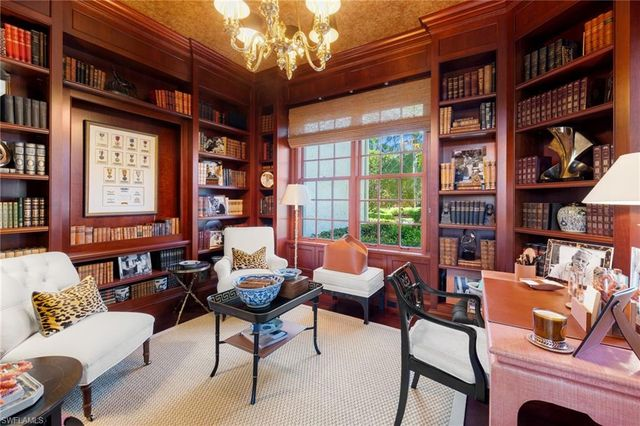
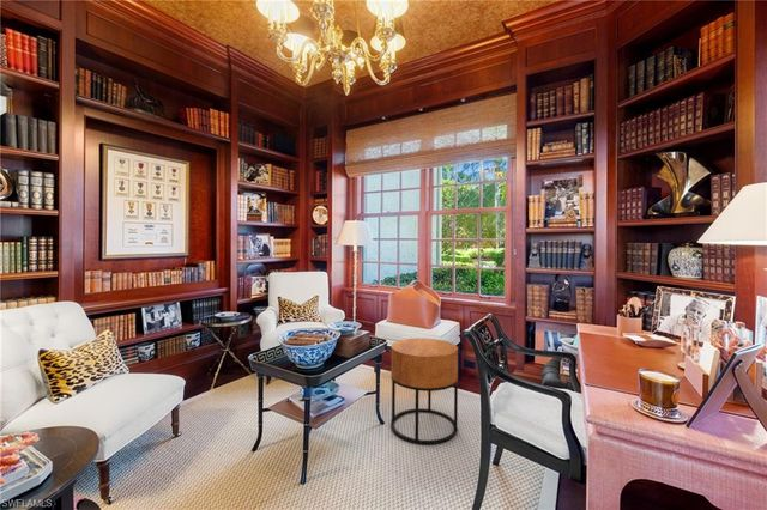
+ side table [389,338,459,445]
